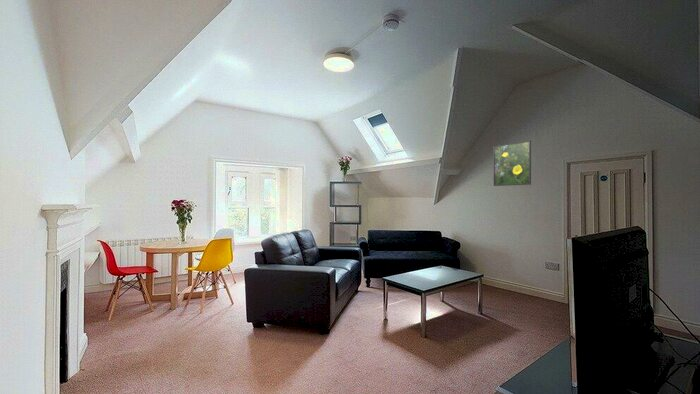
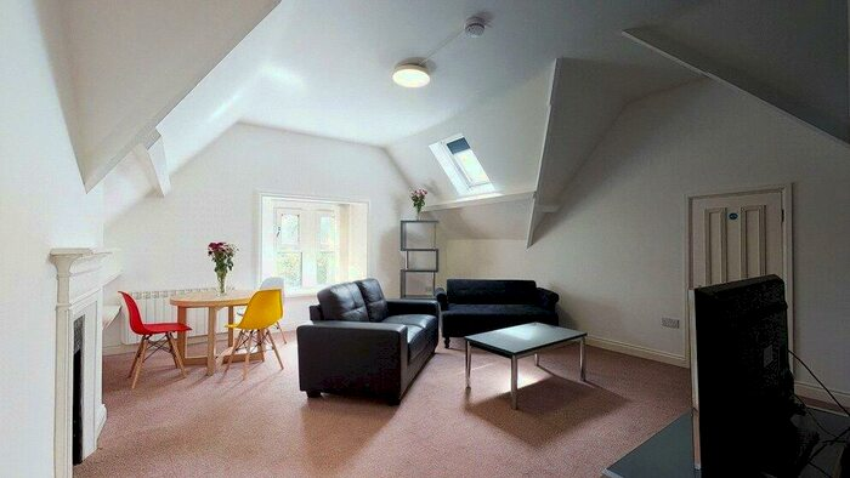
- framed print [493,140,532,187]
